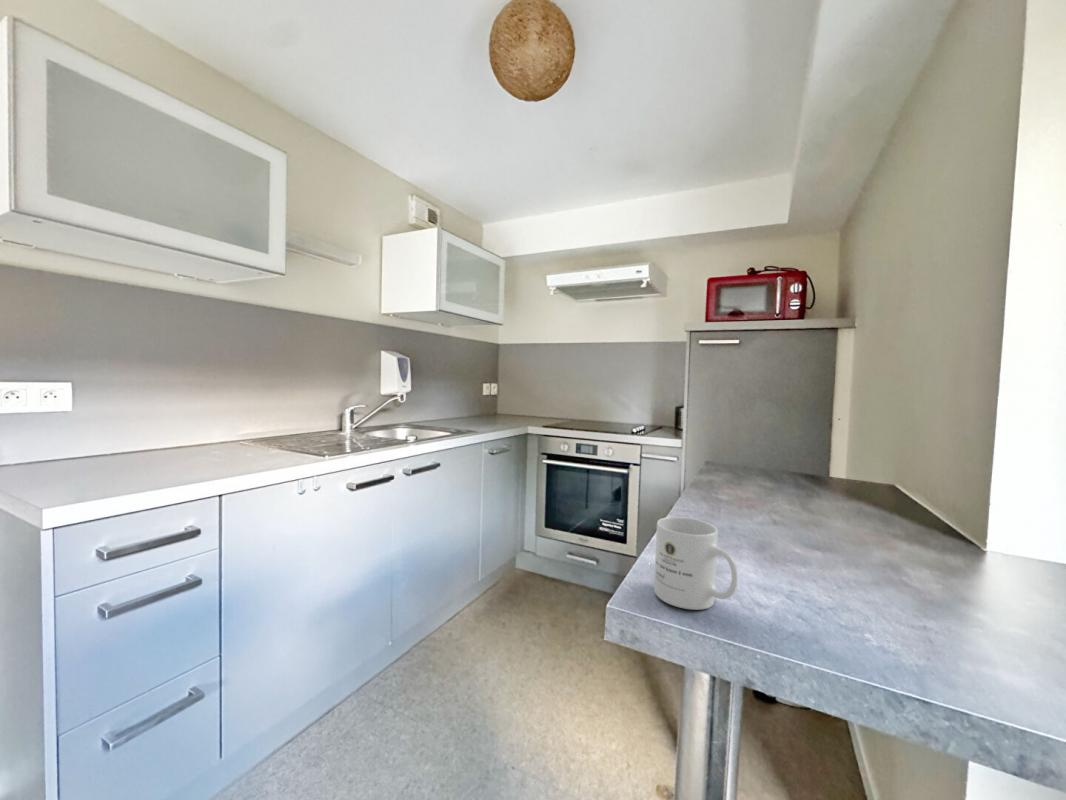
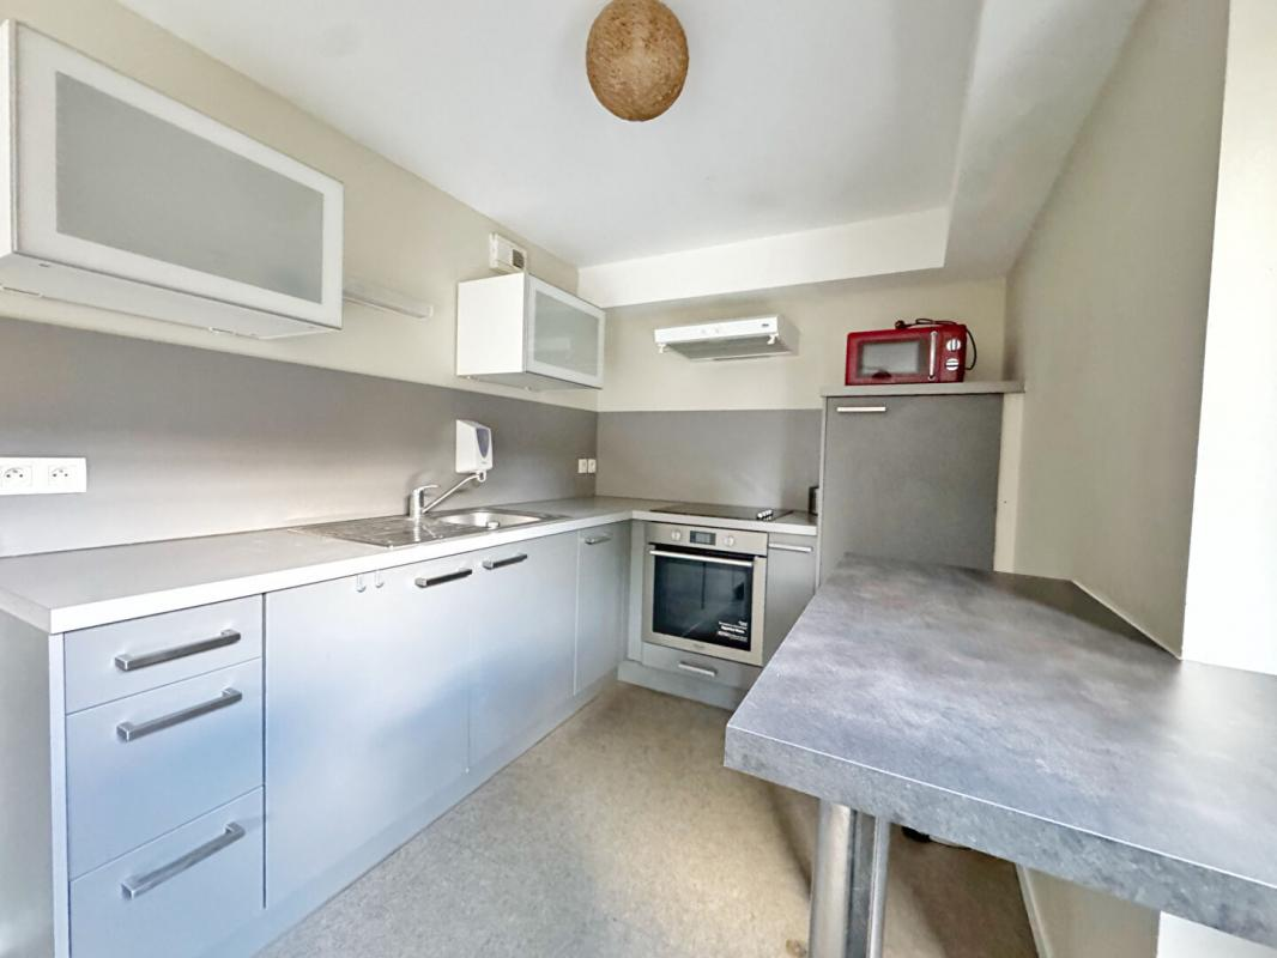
- mug [653,516,739,611]
